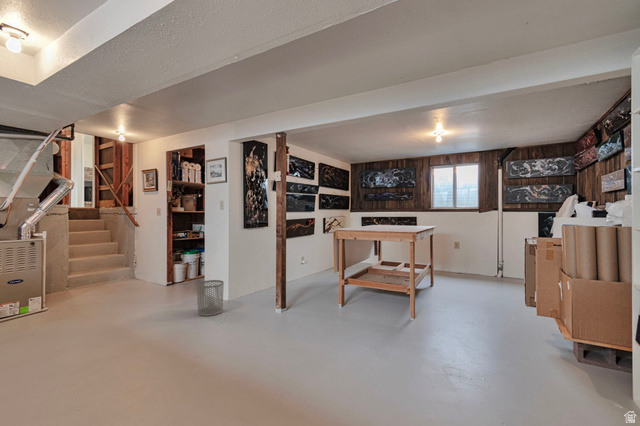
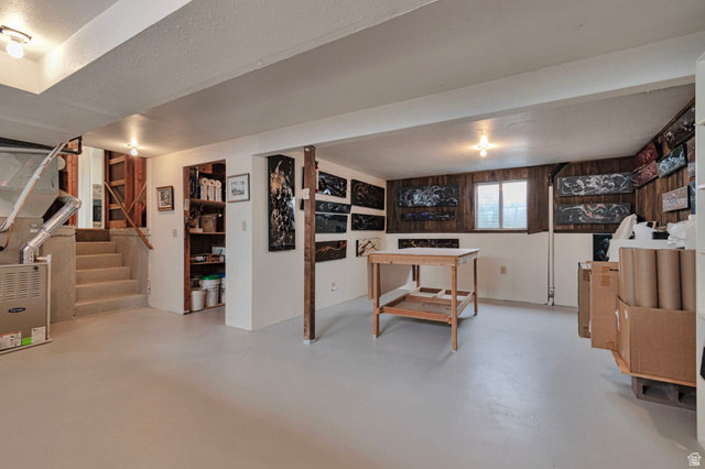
- waste bin [196,279,225,317]
